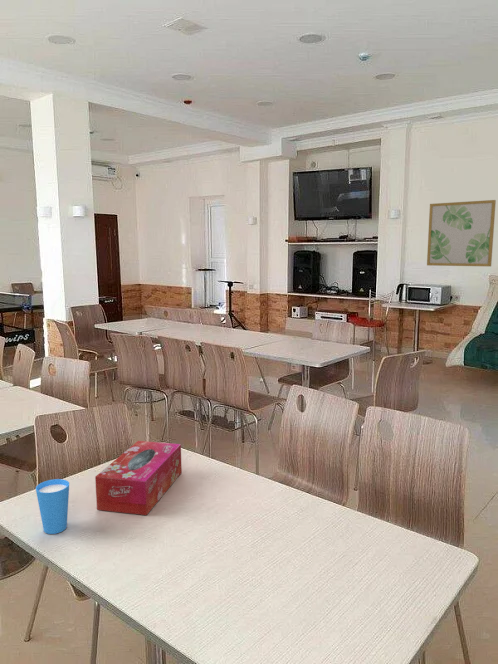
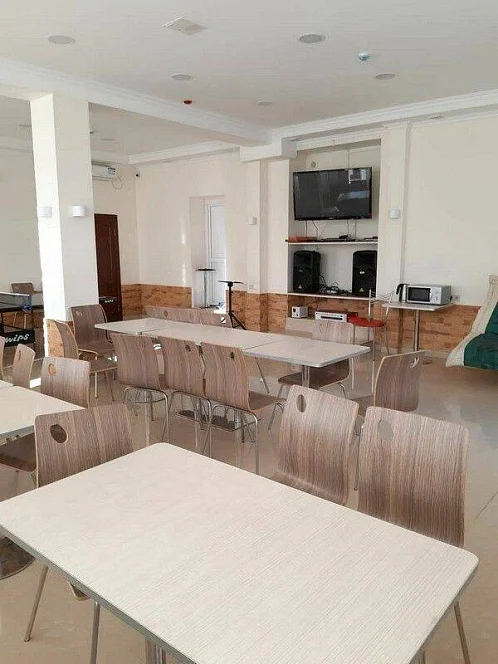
- wall art [426,199,497,267]
- cup [35,478,70,535]
- tissue box [94,440,183,516]
